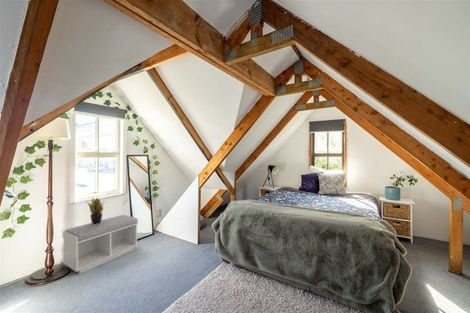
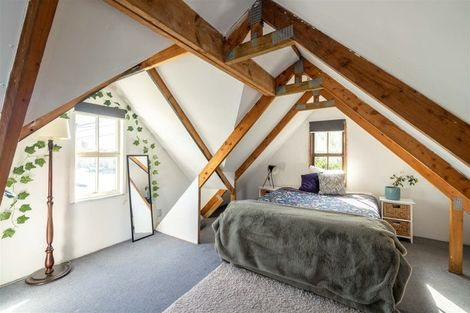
- bench [62,214,139,274]
- potted plant [86,197,106,225]
